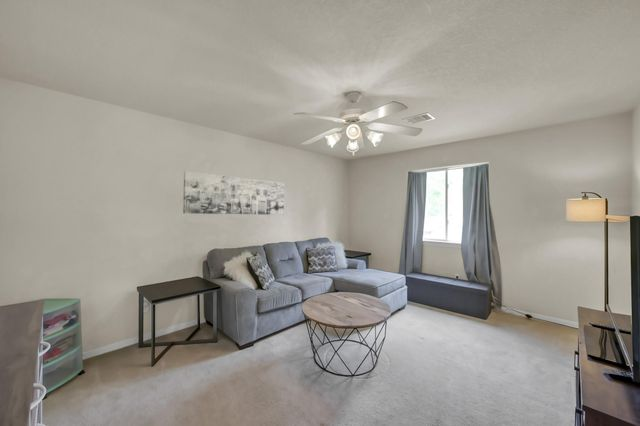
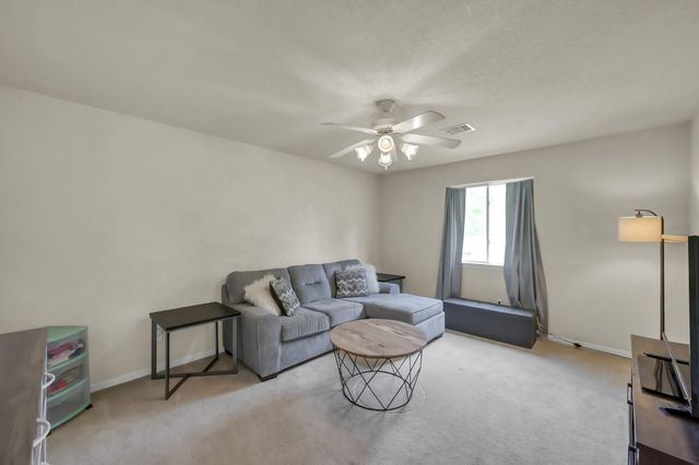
- wall art [182,170,285,216]
